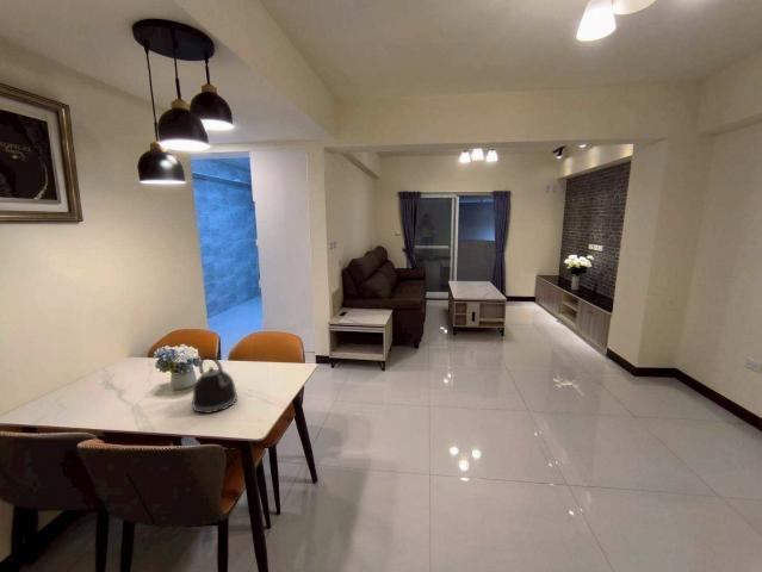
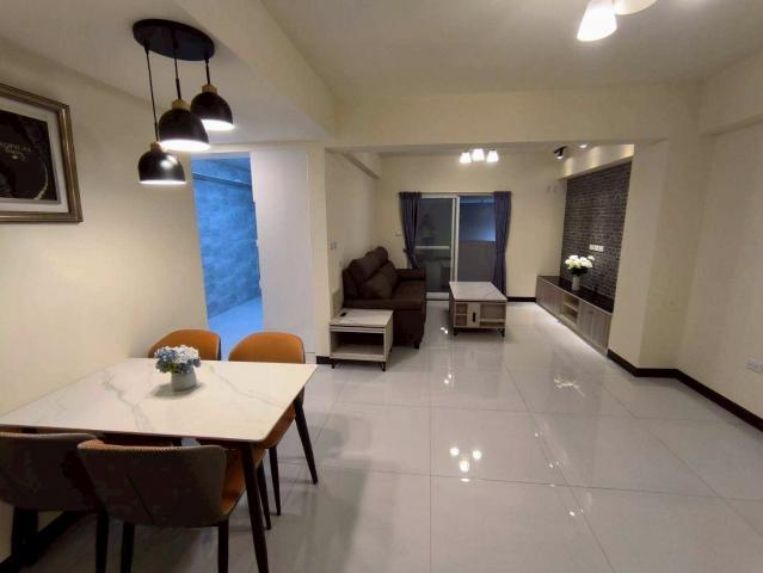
- kettle [191,354,238,415]
